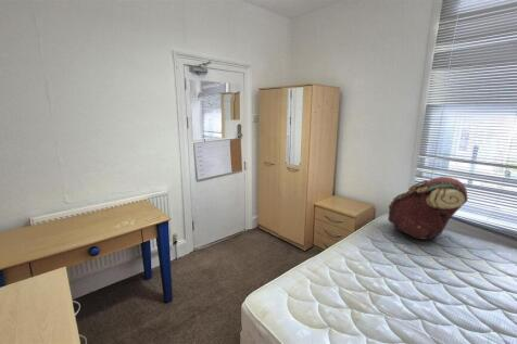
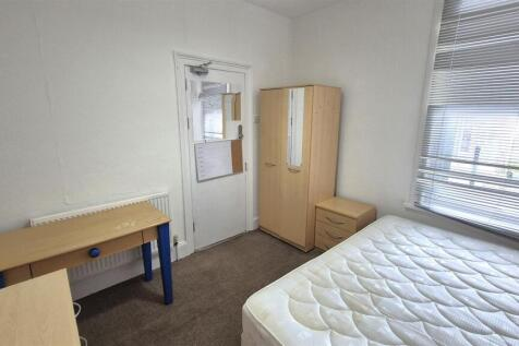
- backpack [387,176,469,241]
